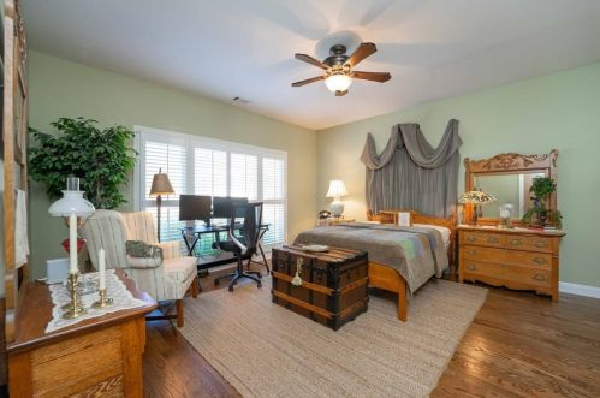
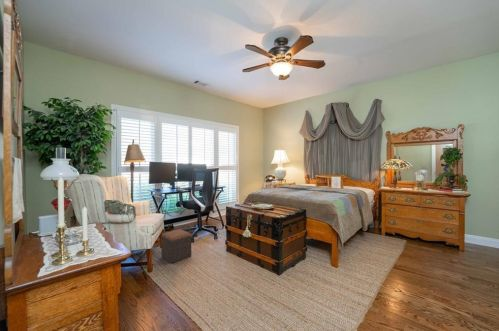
+ footstool [160,228,192,264]
